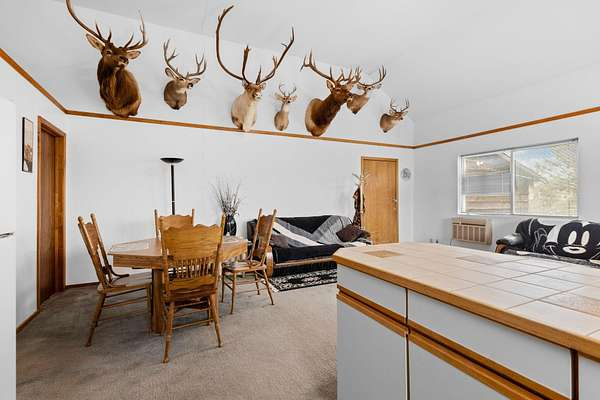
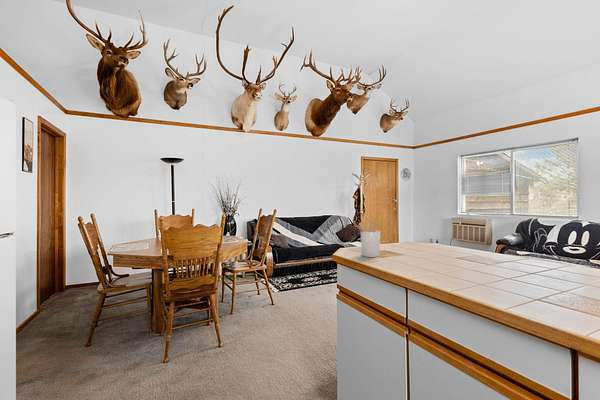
+ utensil holder [351,219,381,258]
